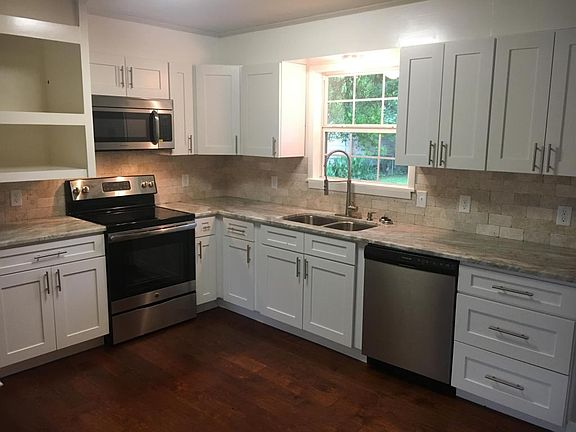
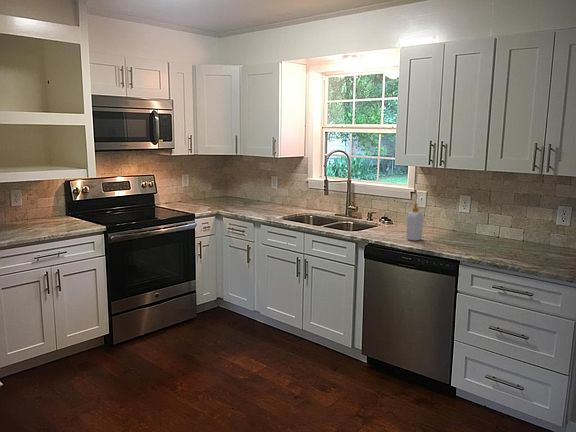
+ soap bottle [405,202,424,241]
